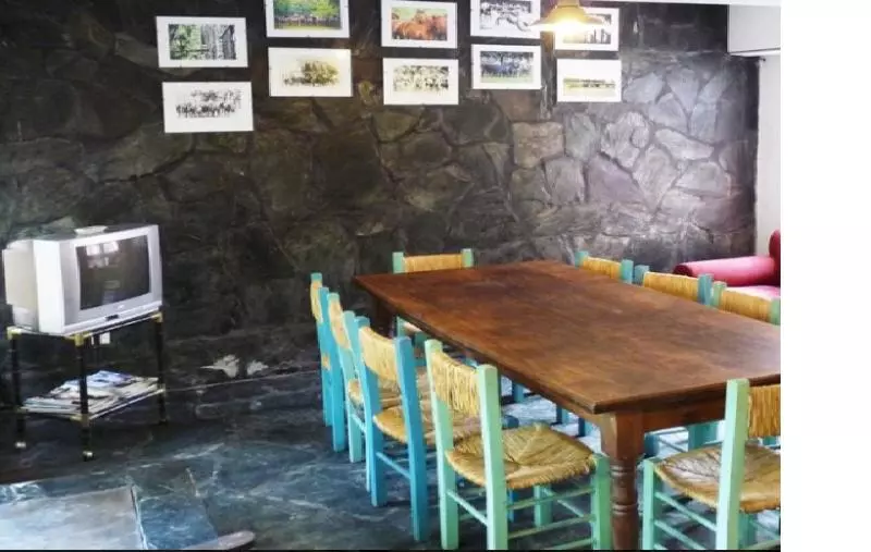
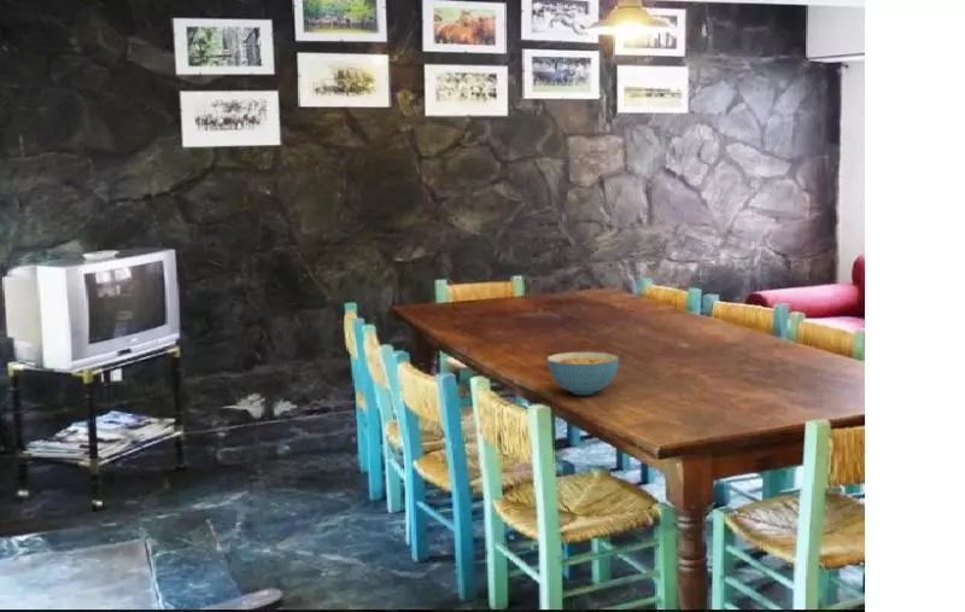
+ cereal bowl [546,351,620,396]
